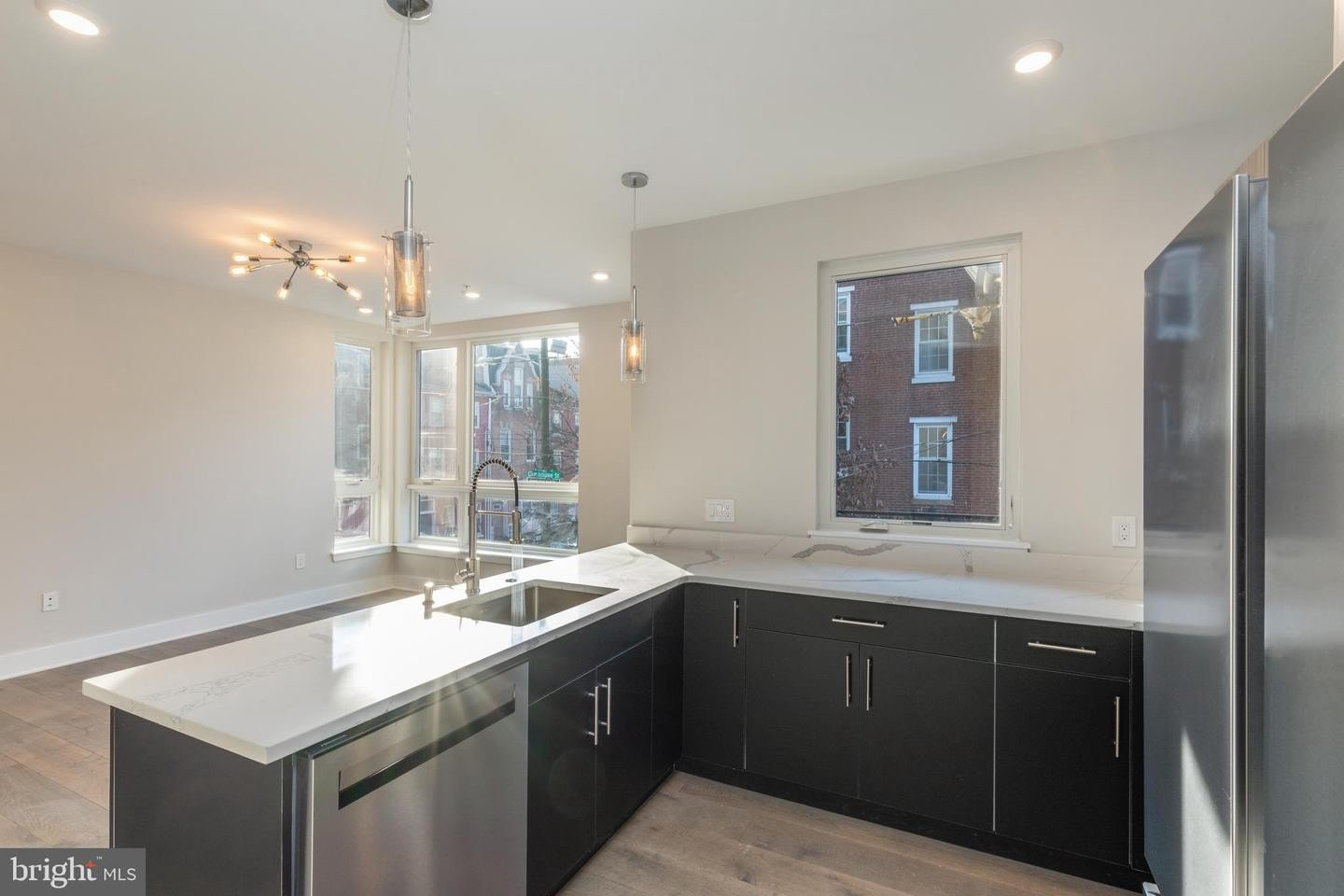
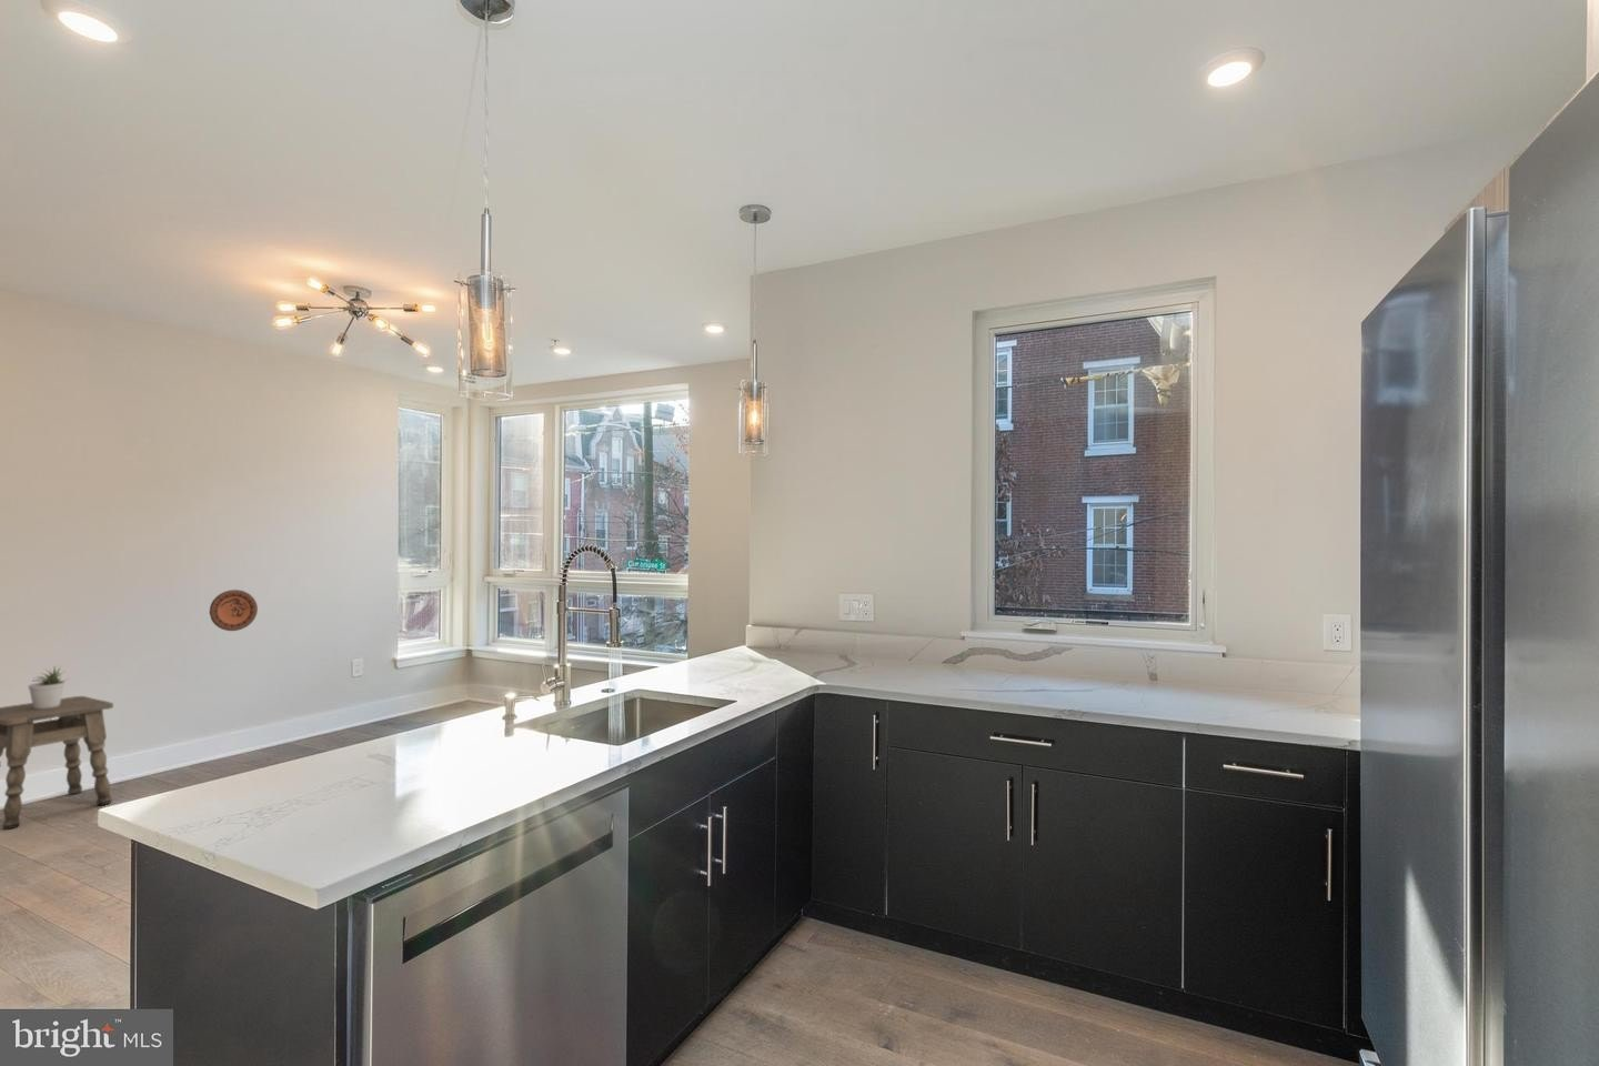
+ side table [0,695,114,830]
+ decorative plate [208,589,258,632]
+ potted plant [26,665,70,709]
